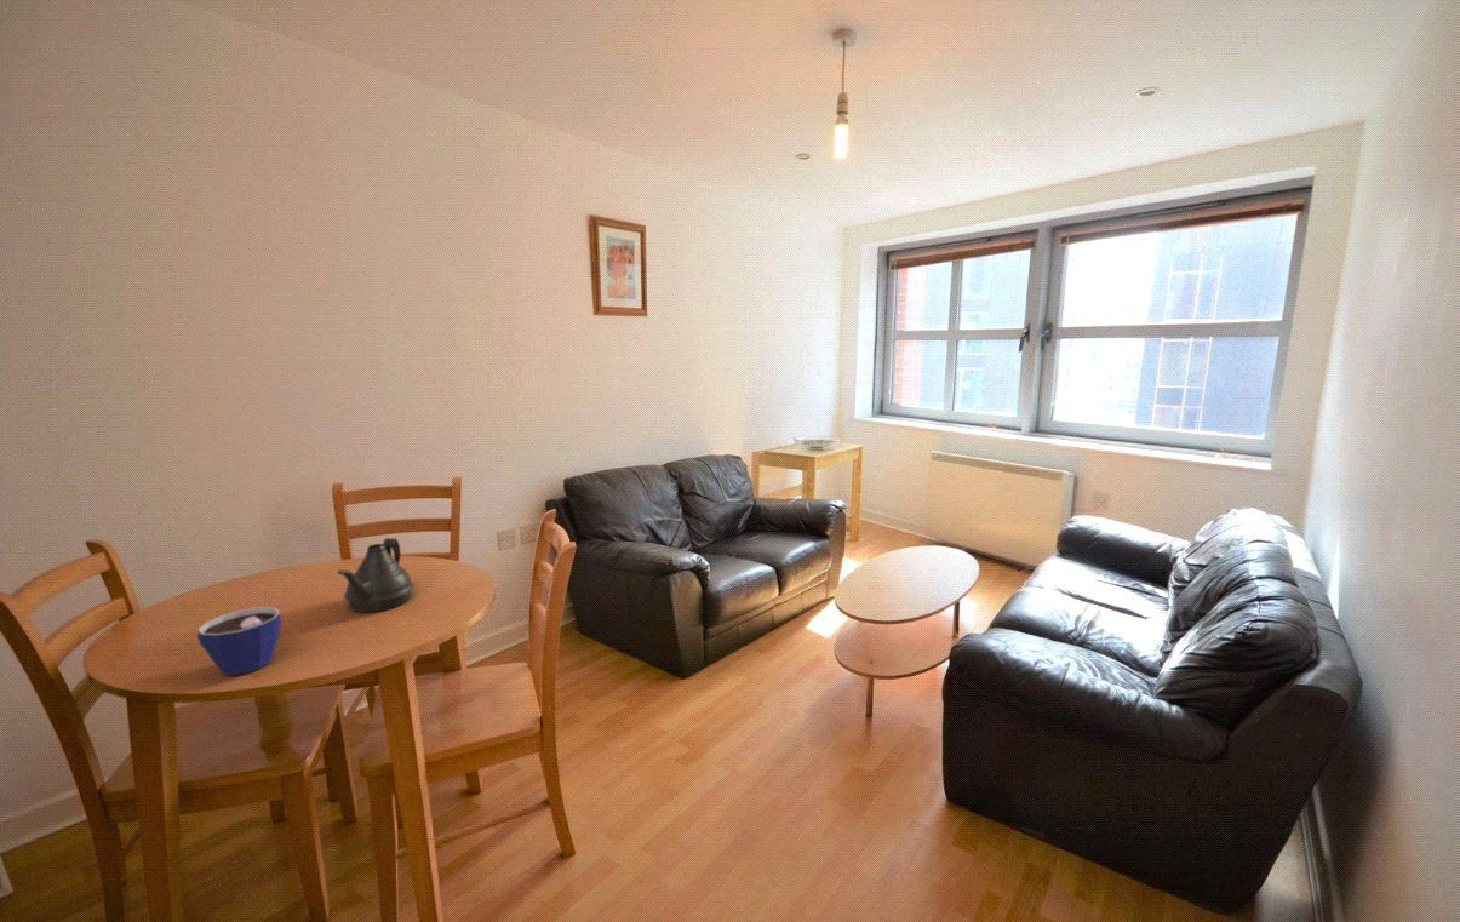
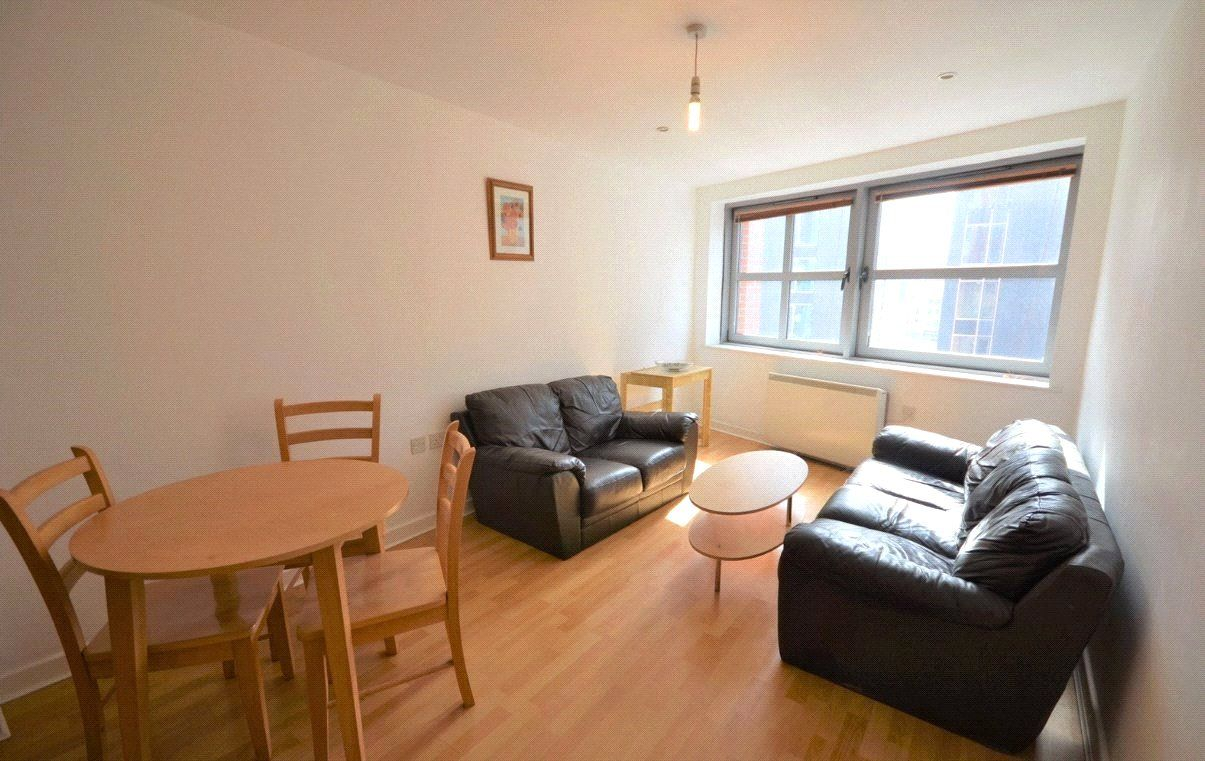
- cup [196,606,282,676]
- teapot [336,537,416,613]
